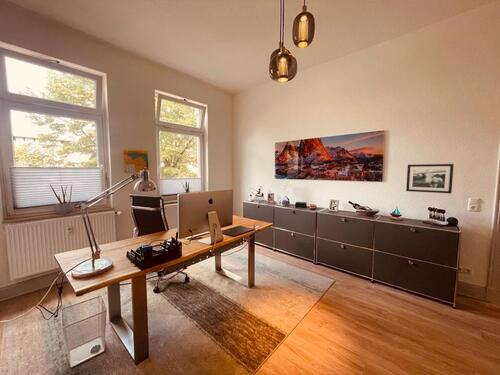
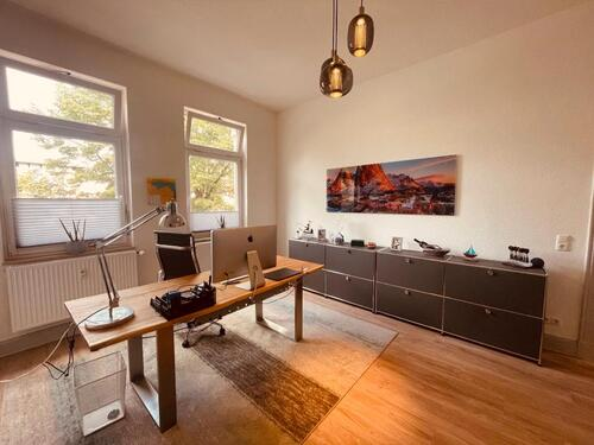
- picture frame [405,163,455,194]
